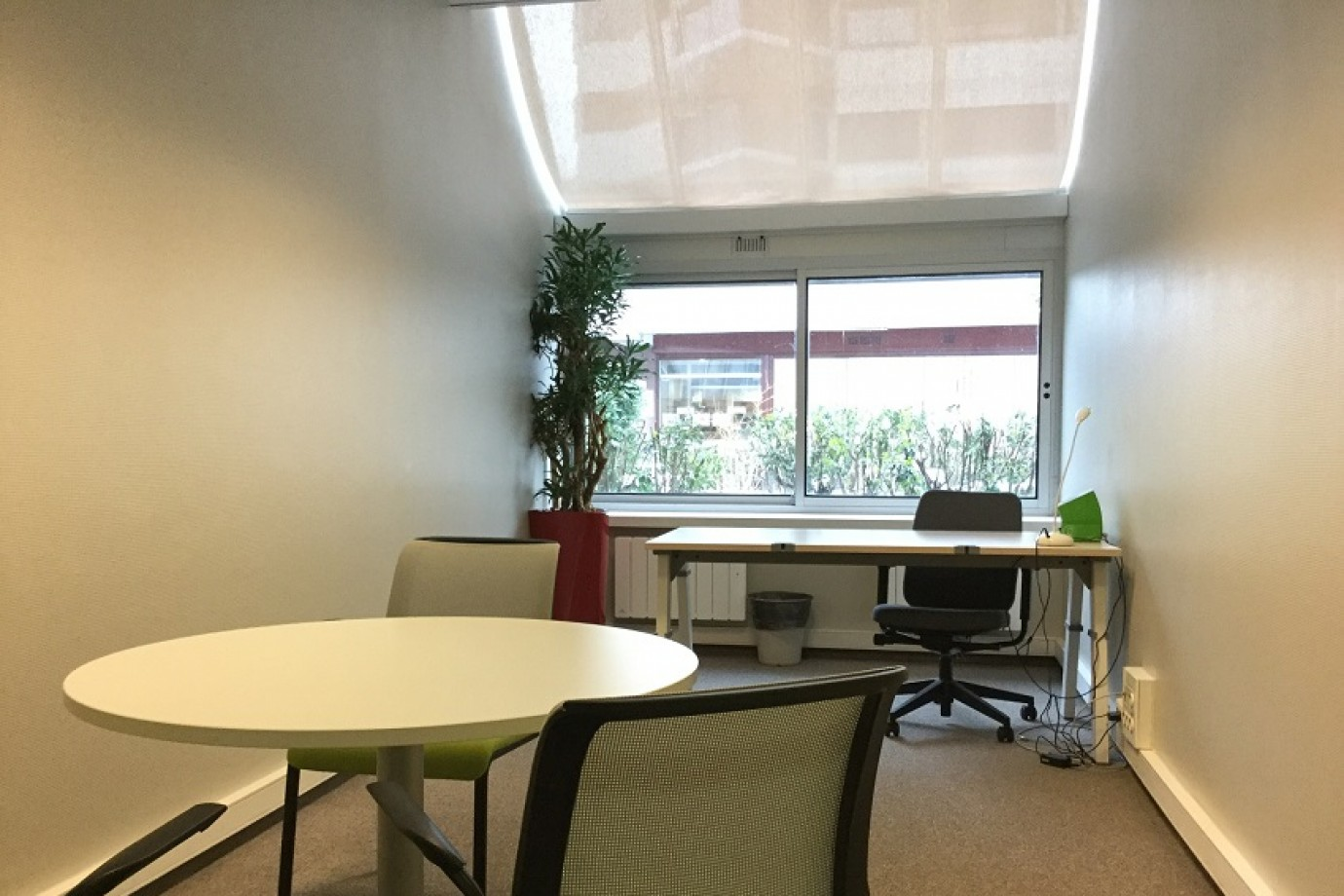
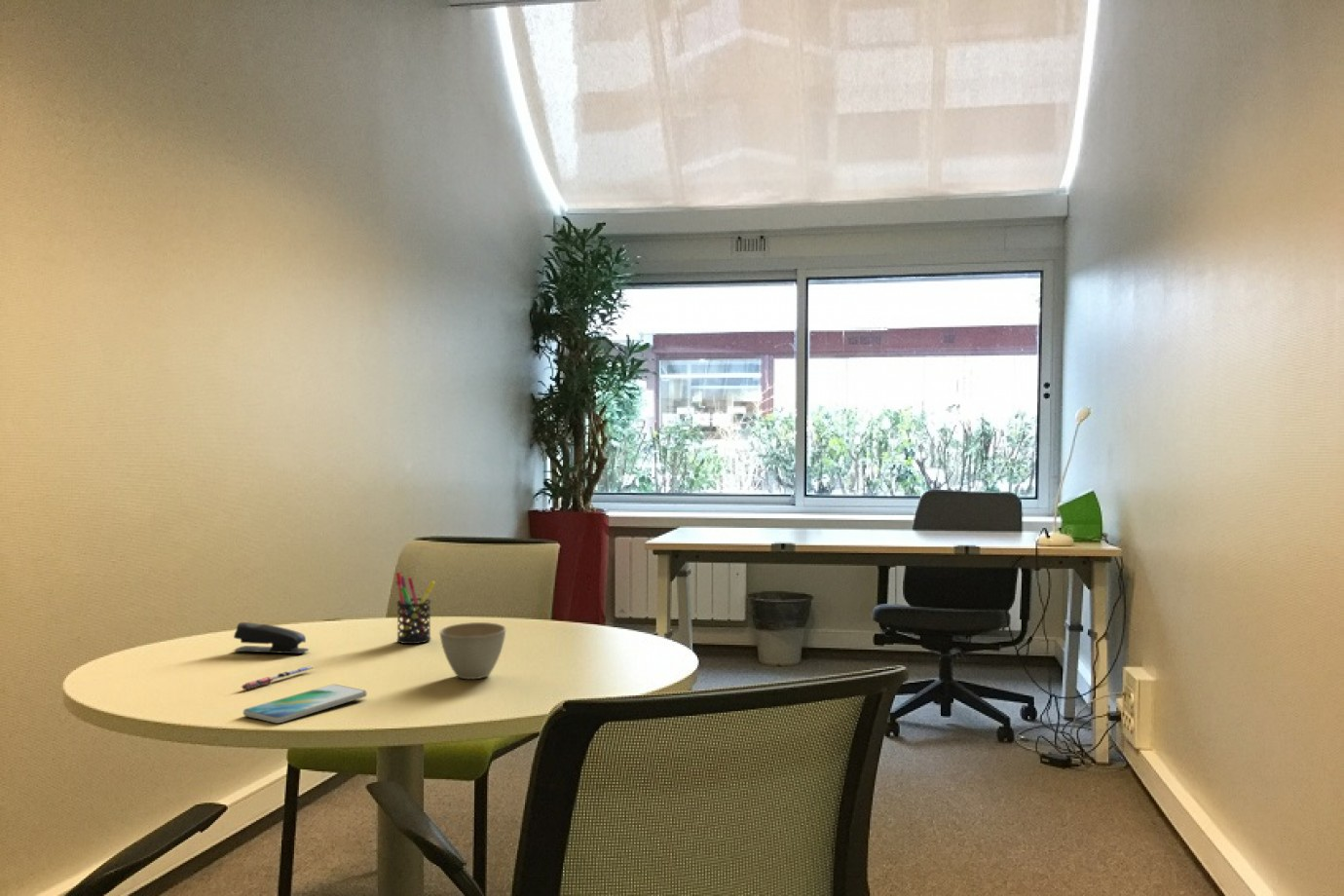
+ smartphone [243,684,368,725]
+ stapler [233,621,310,654]
+ pen [241,665,314,691]
+ pen holder [395,572,436,645]
+ flower pot [438,621,506,680]
